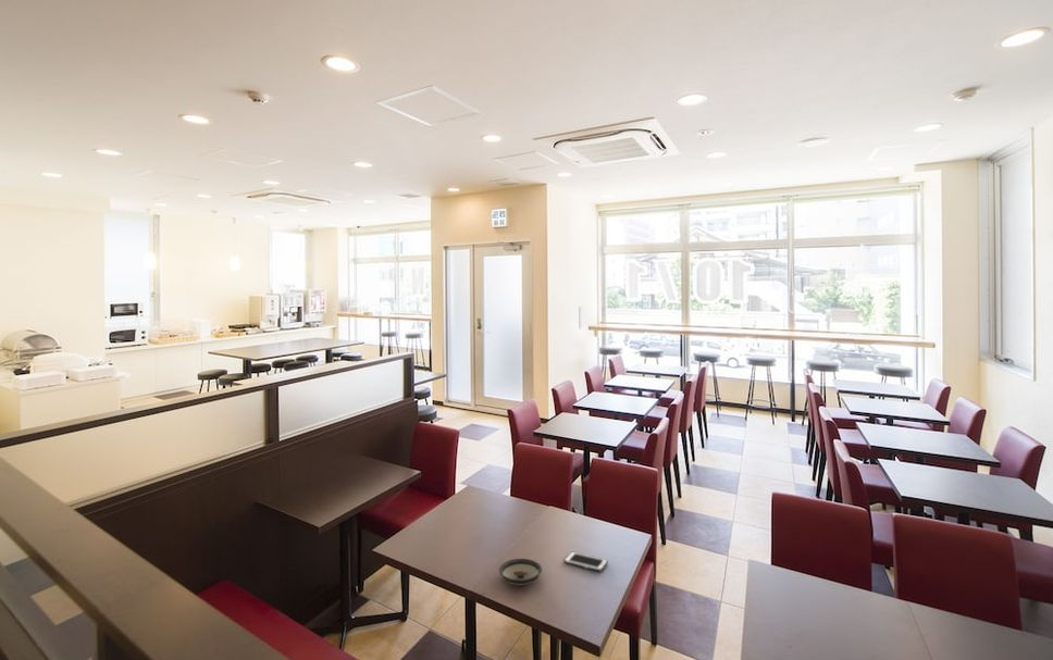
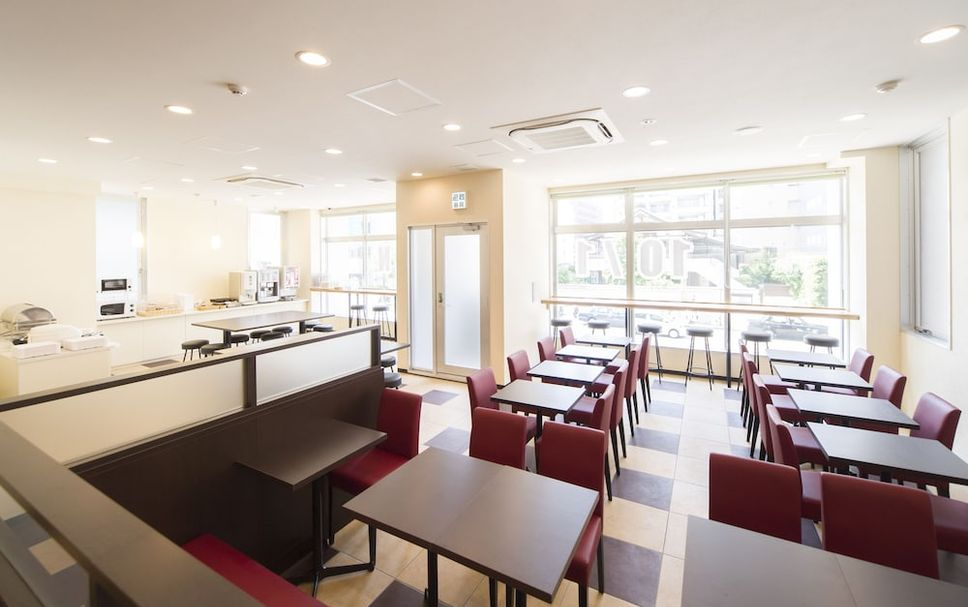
- cell phone [563,551,608,572]
- saucer [498,558,543,586]
